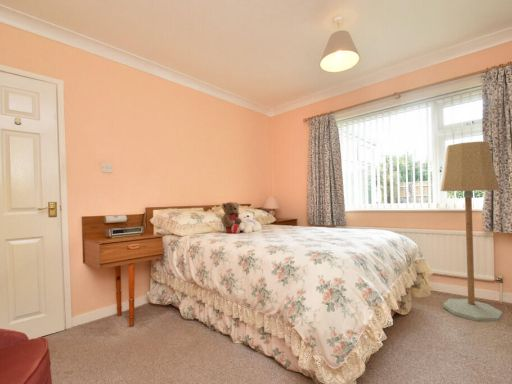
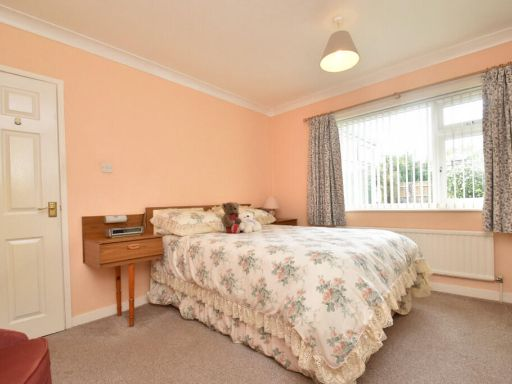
- floor lamp [439,140,504,322]
